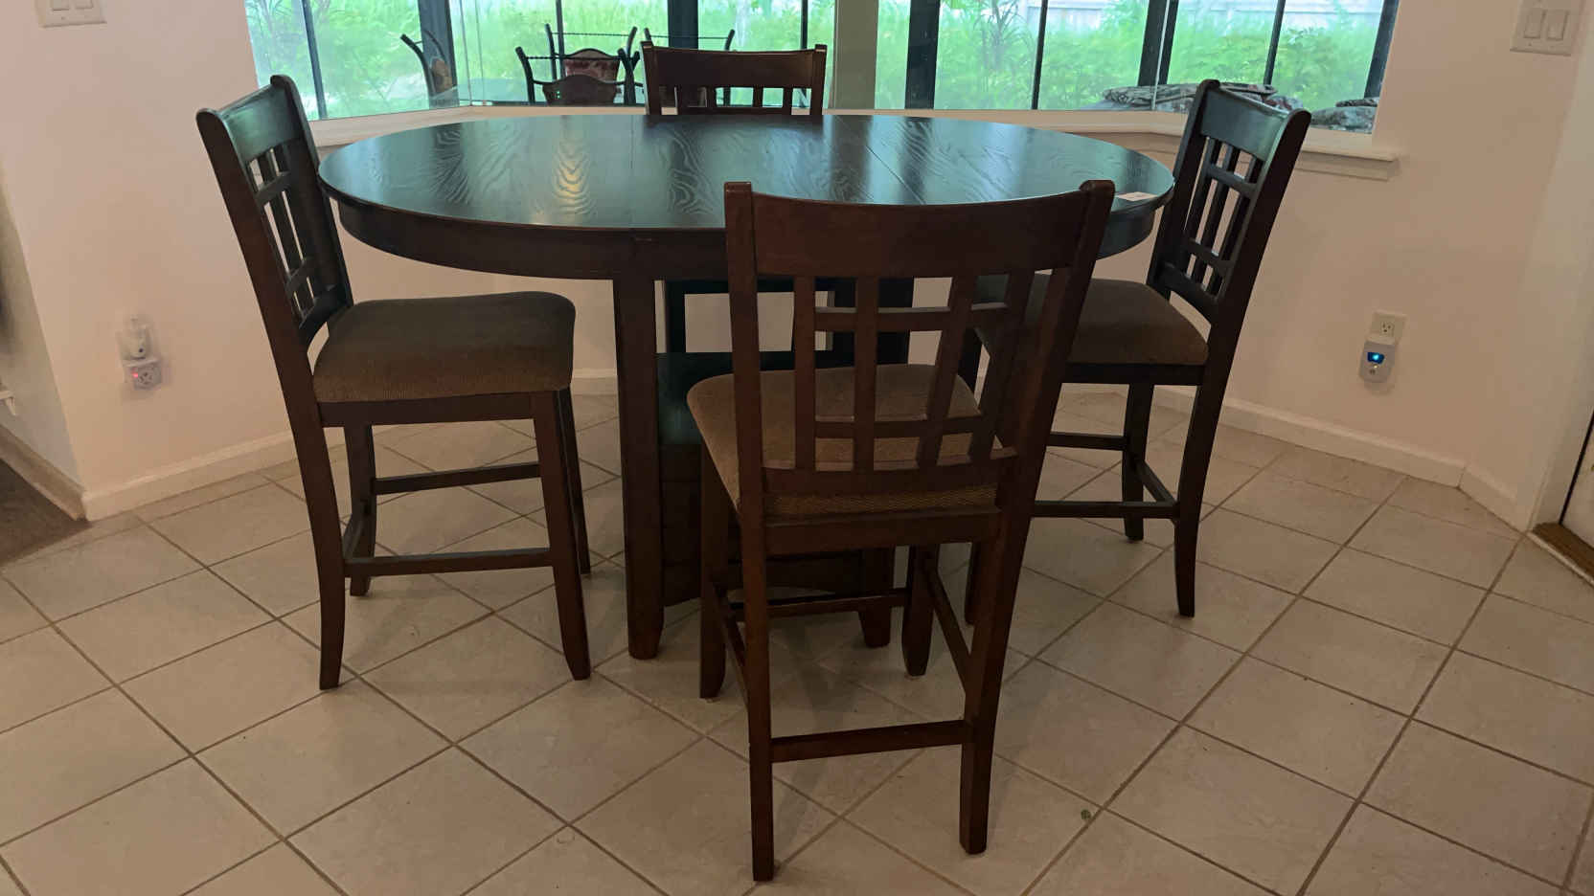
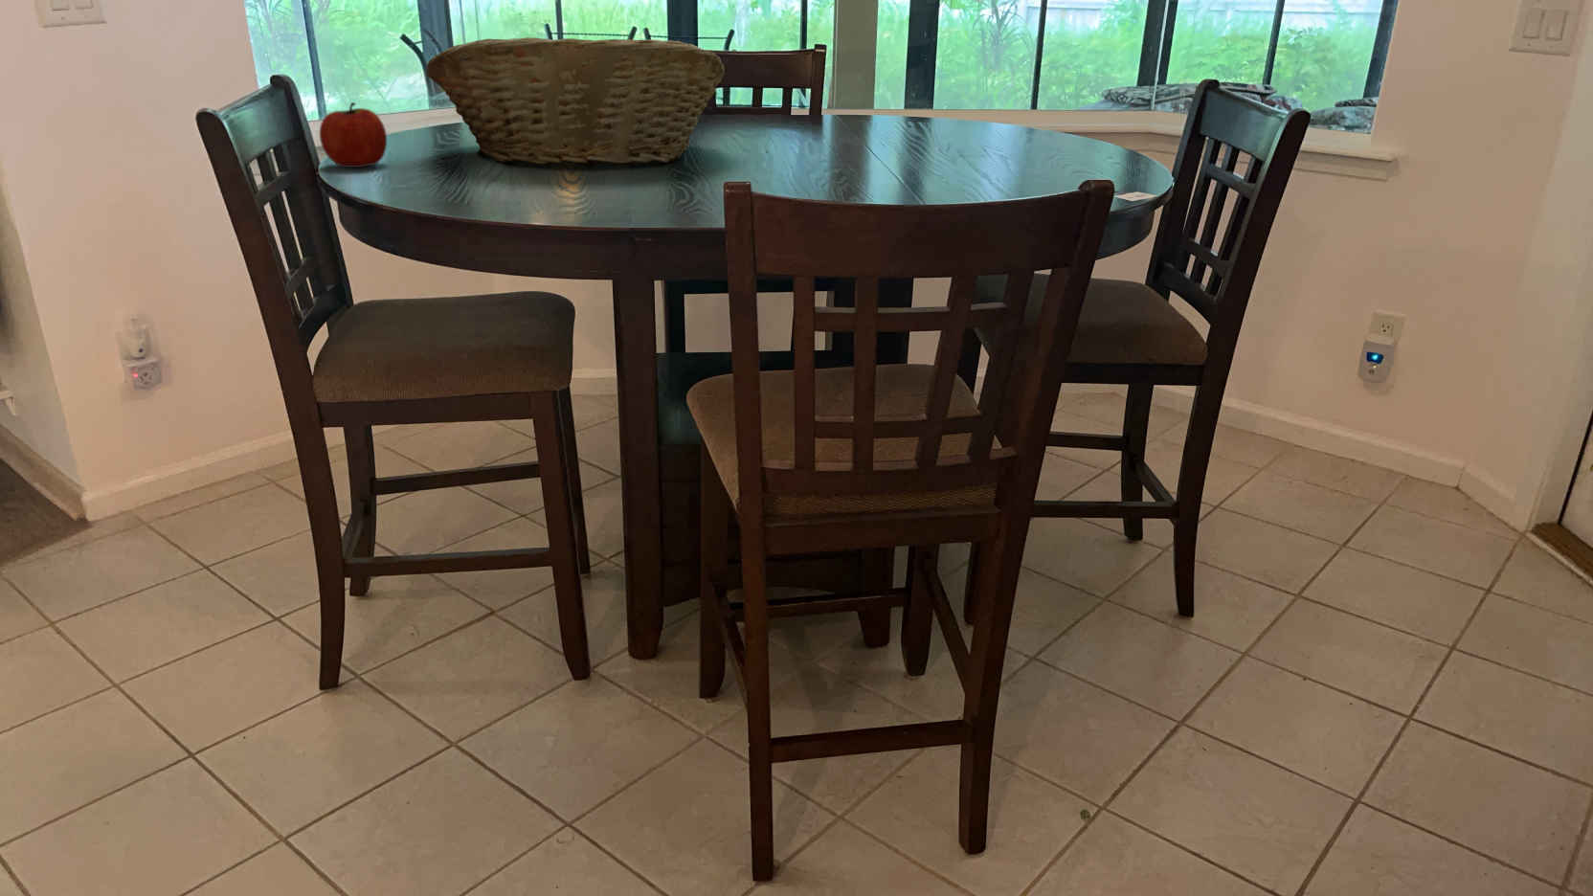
+ fruit basket [426,36,725,167]
+ apple [318,102,387,168]
